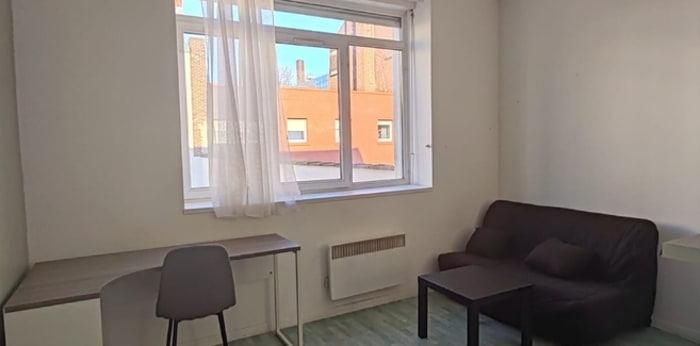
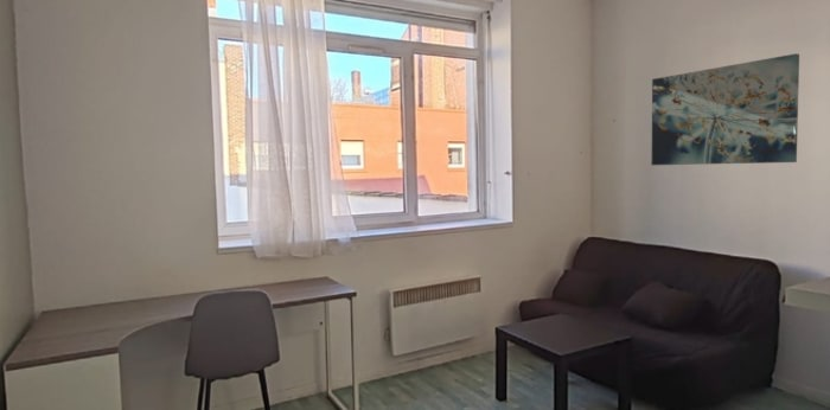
+ wall art [651,52,800,166]
